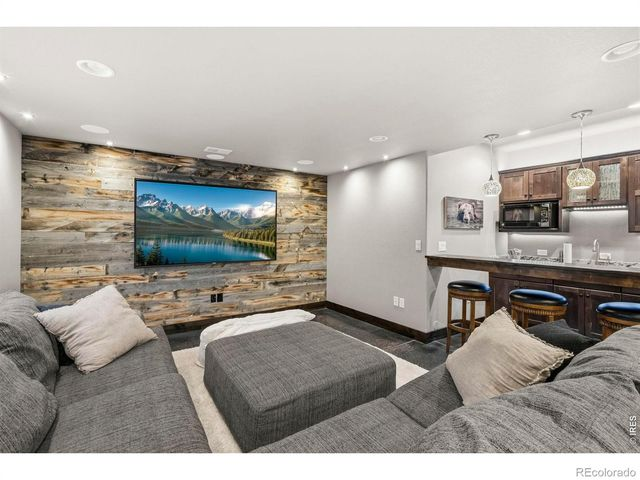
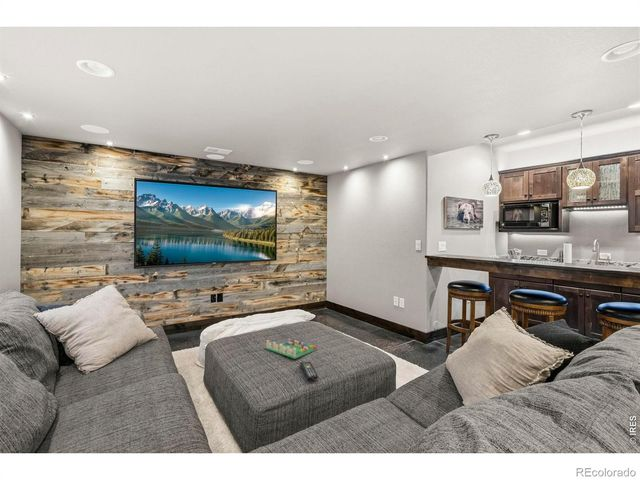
+ remote control [299,361,319,381]
+ board game [264,338,318,360]
